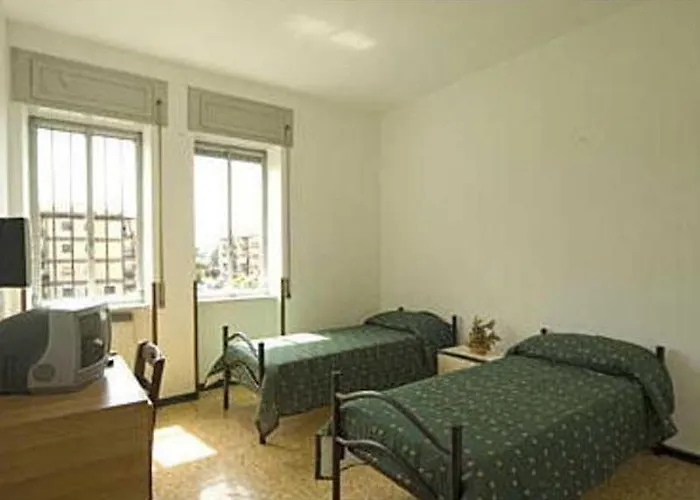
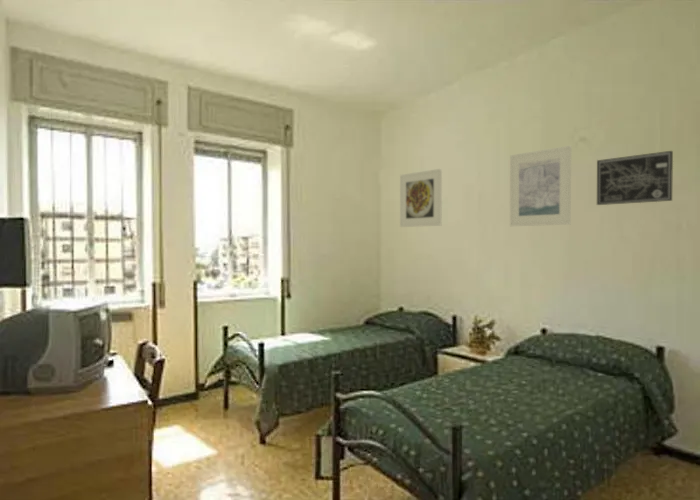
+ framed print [509,145,572,227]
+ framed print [399,168,443,228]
+ wall art [596,150,674,206]
